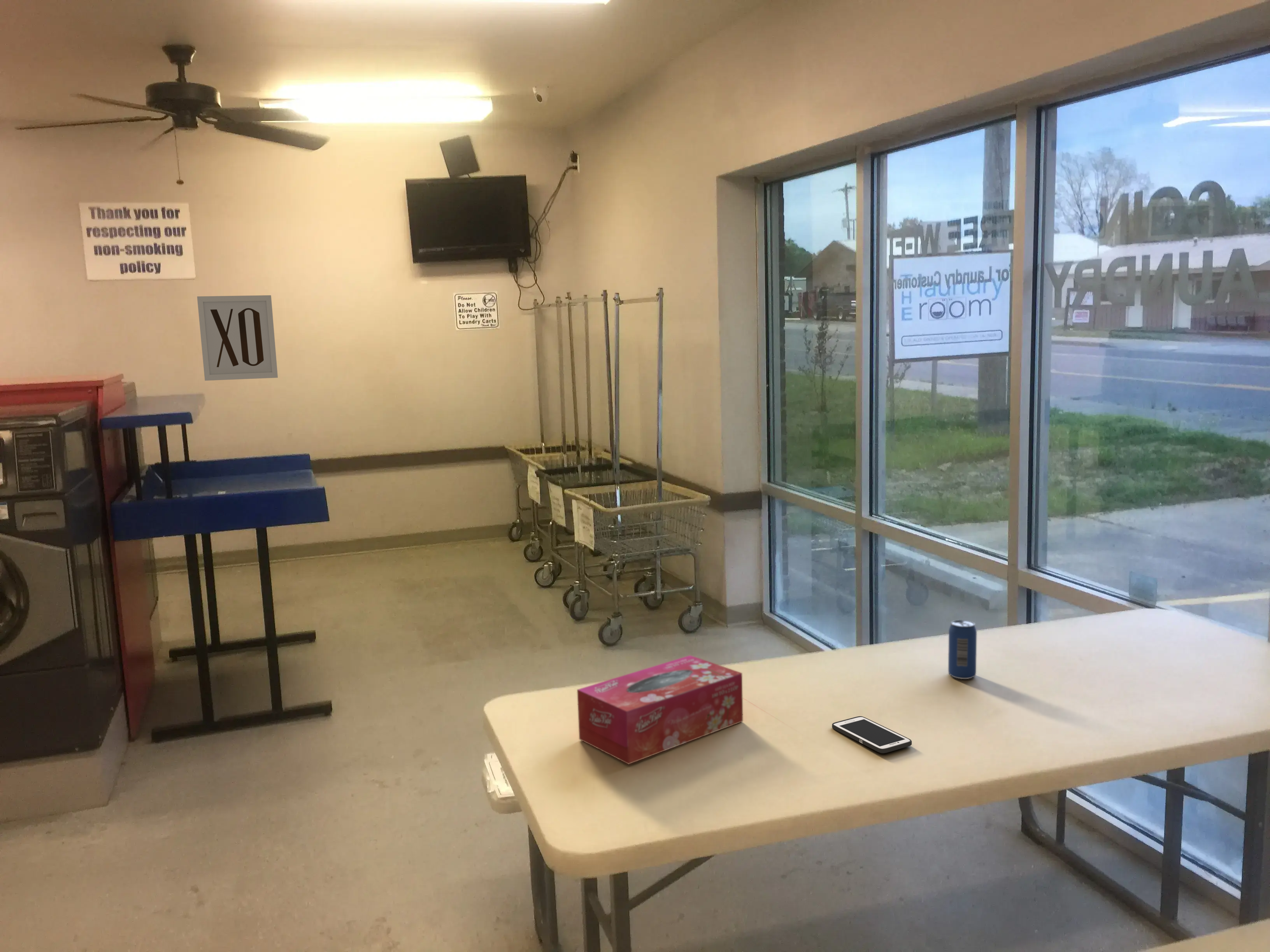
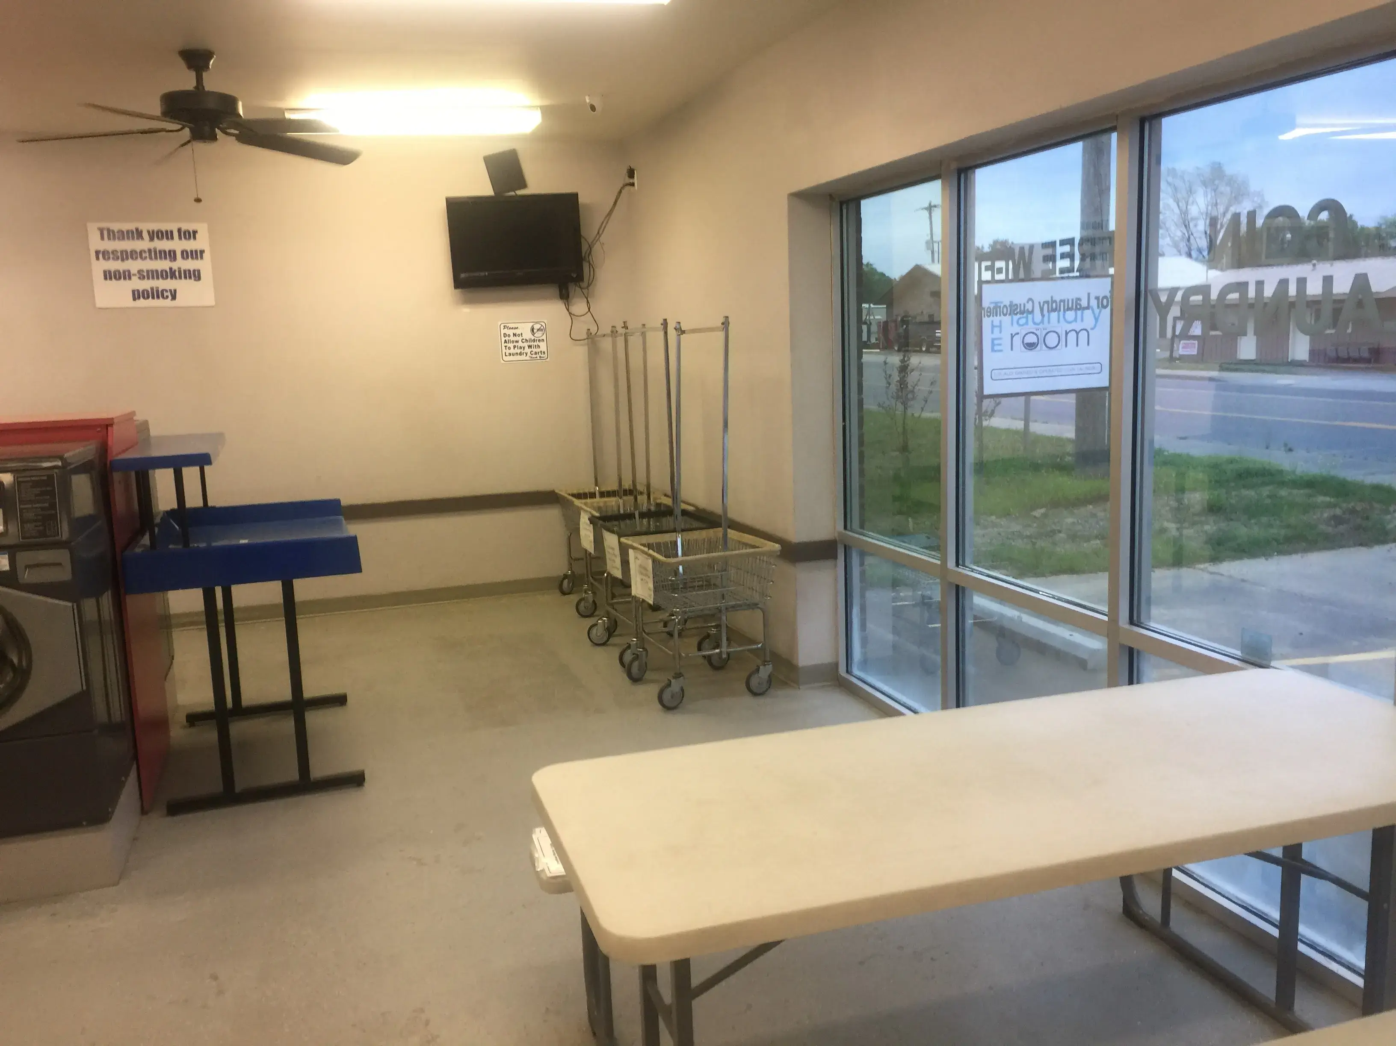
- tissue box [577,655,744,765]
- wall art [197,295,278,381]
- beverage can [948,619,977,679]
- cell phone [831,716,912,754]
